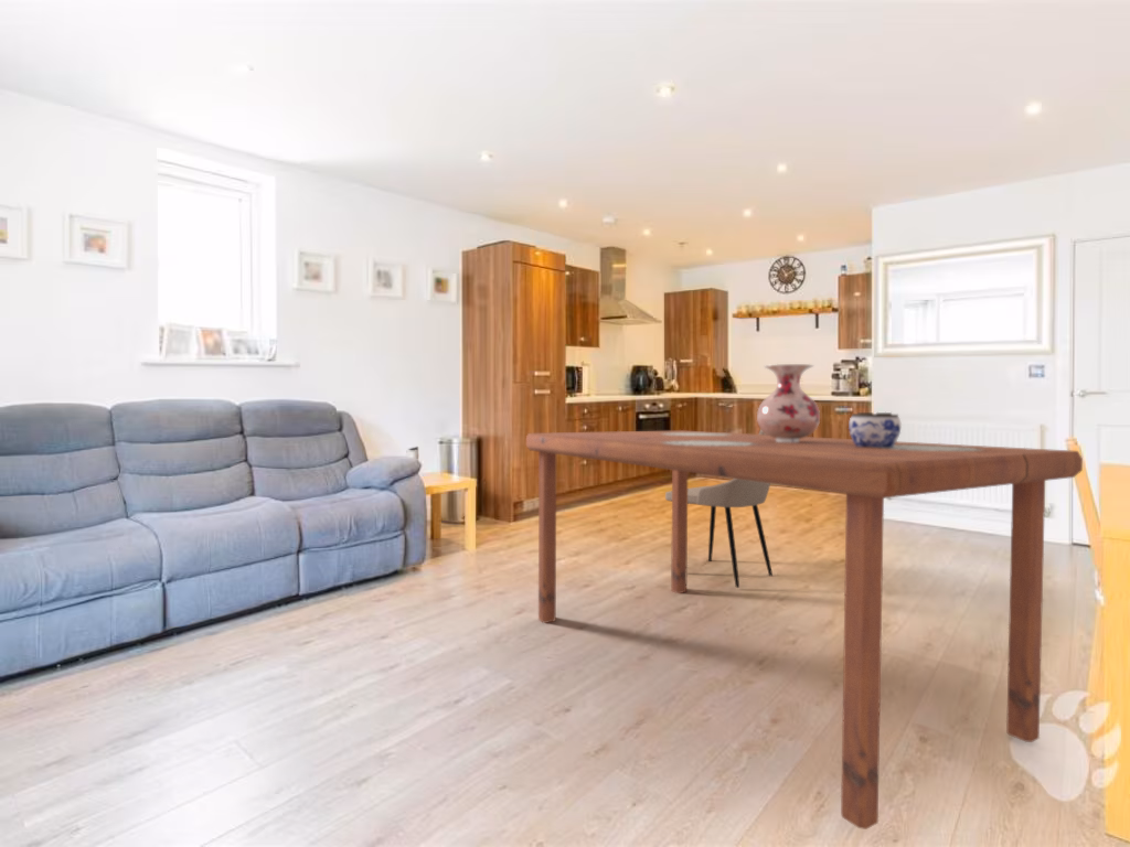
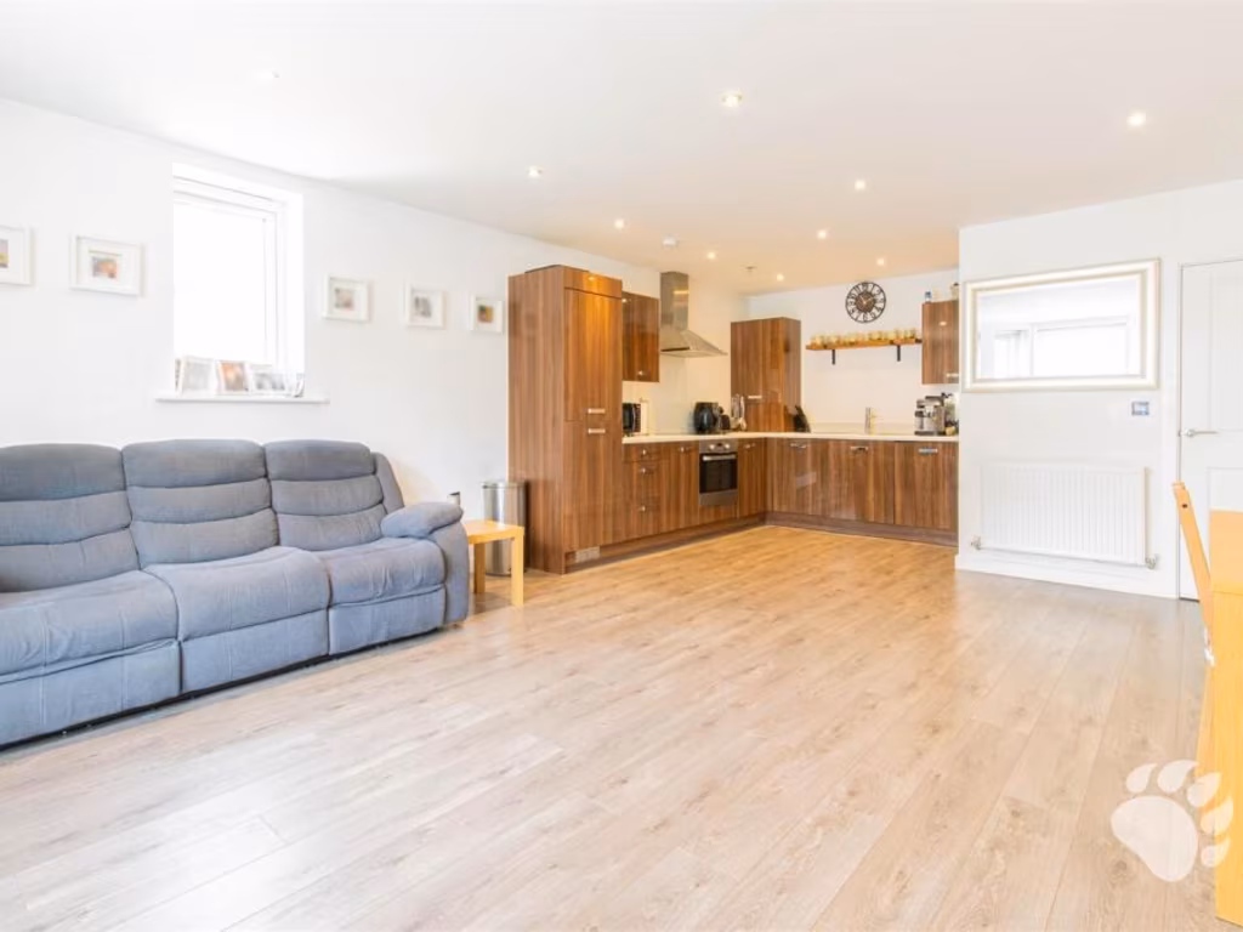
- vase [756,363,821,442]
- jar [848,411,903,448]
- dining chair [664,429,774,589]
- table [525,429,1084,830]
